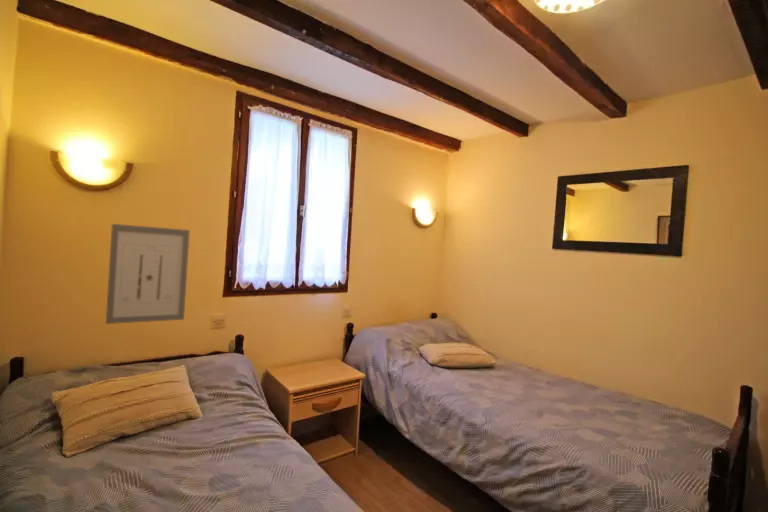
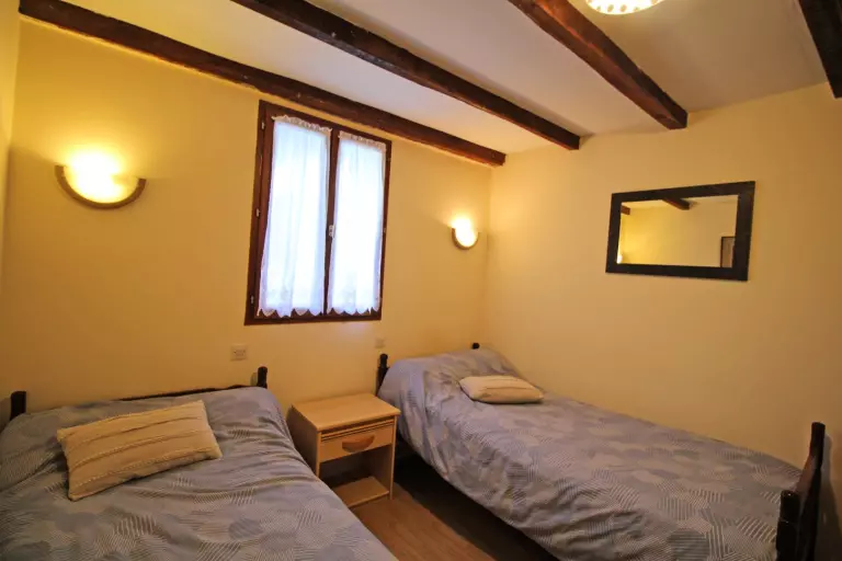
- wall art [105,223,191,325]
